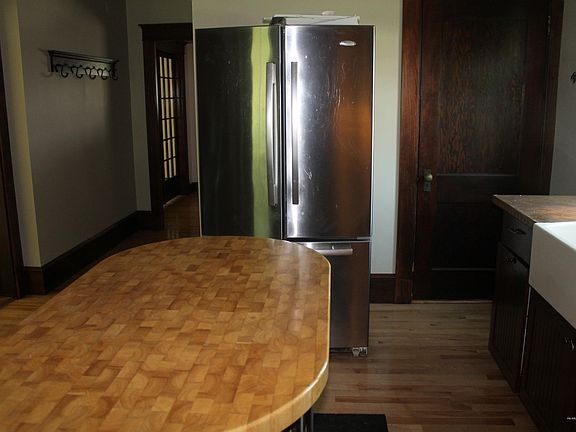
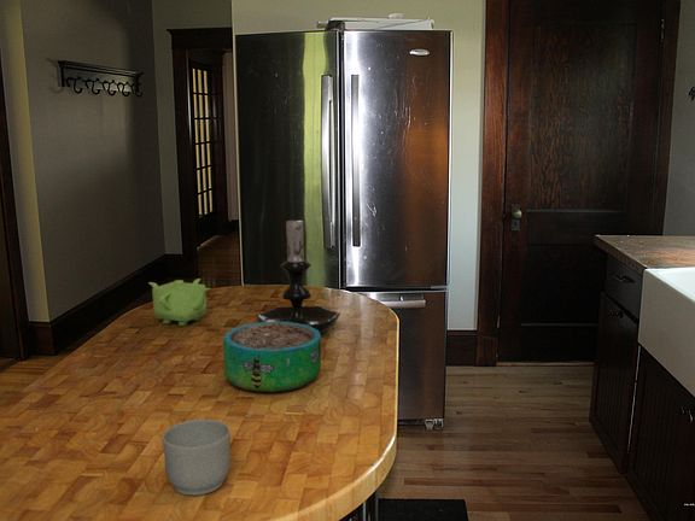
+ candle holder [255,211,341,334]
+ teapot [147,277,212,327]
+ mug [162,418,232,497]
+ decorative bowl [222,322,322,394]
